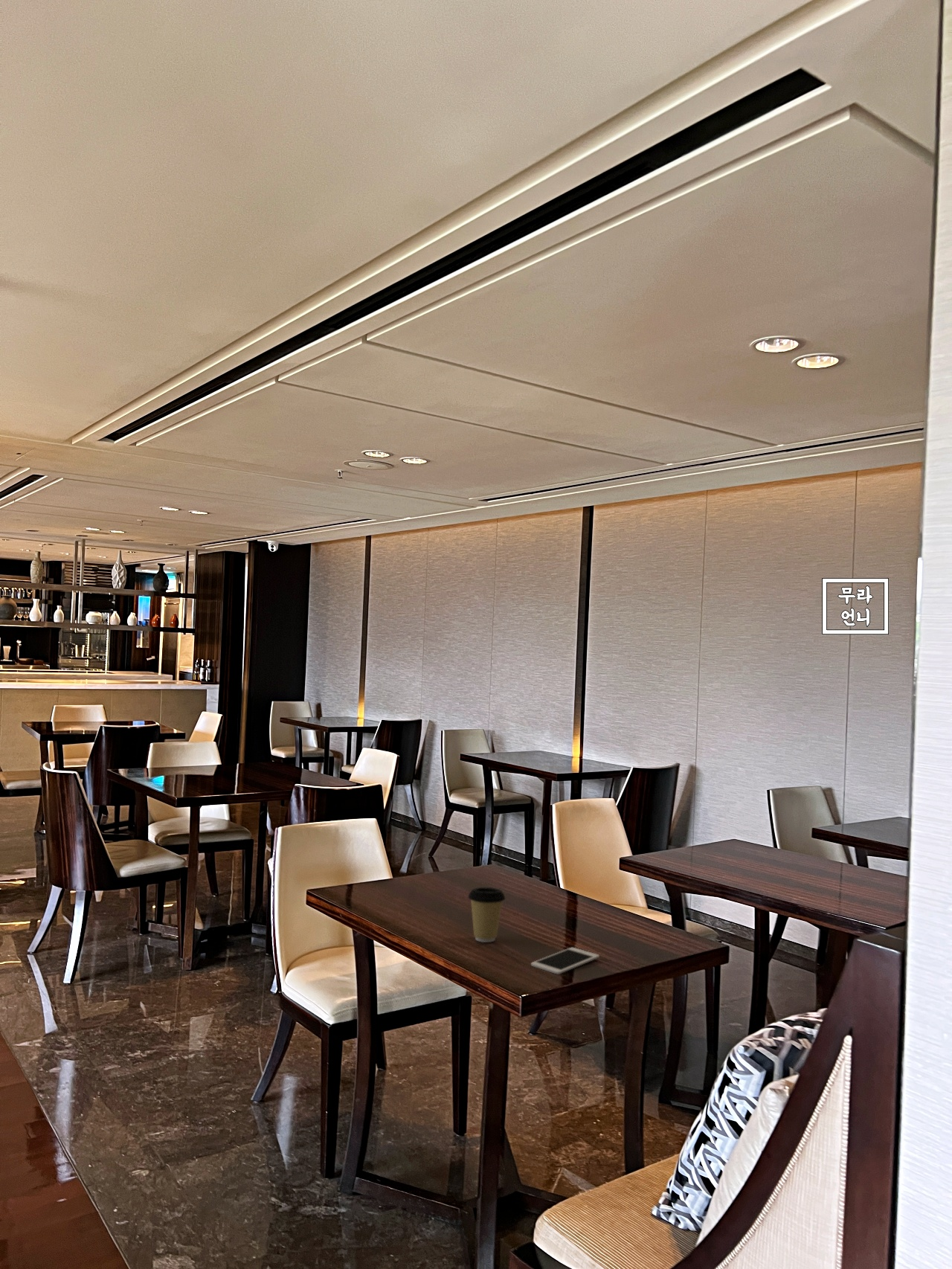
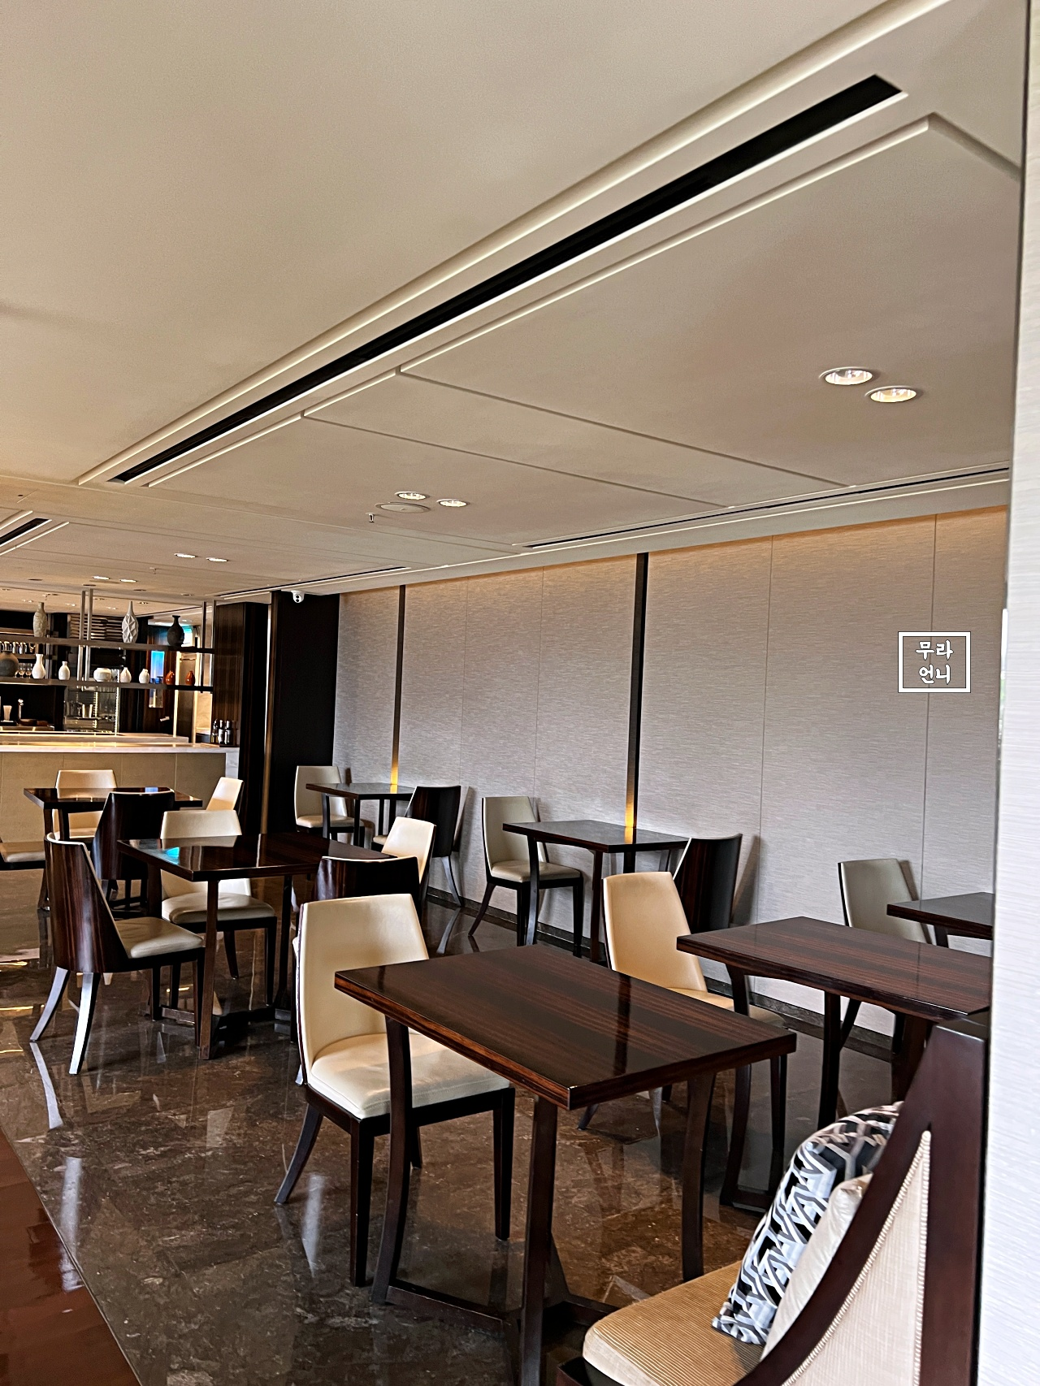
- cell phone [530,947,600,975]
- coffee cup [467,887,506,943]
